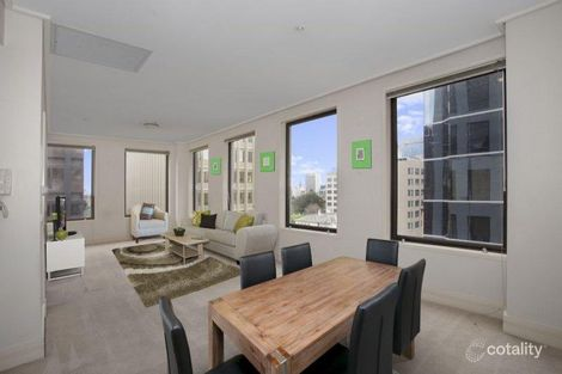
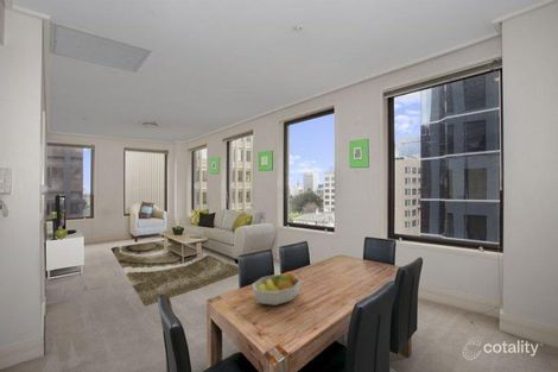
+ fruit bowl [251,270,303,307]
